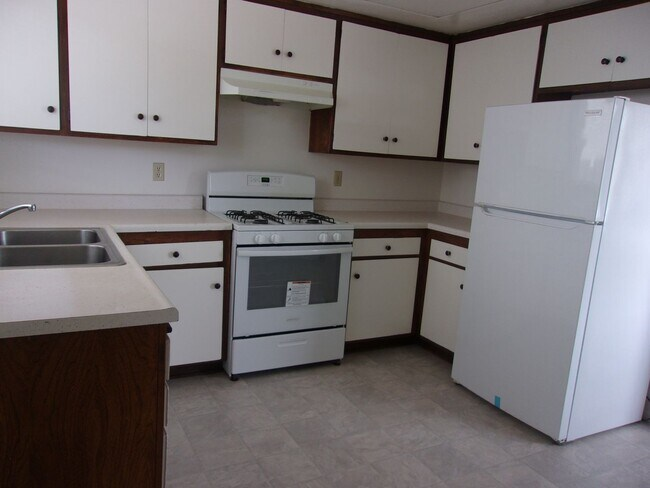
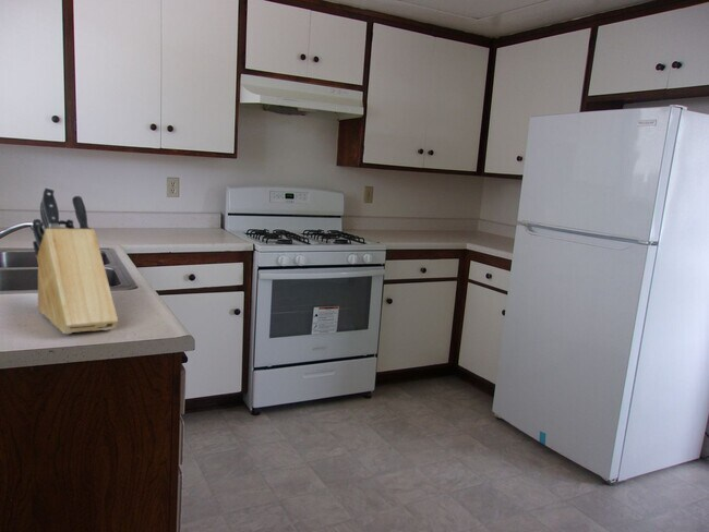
+ knife block [32,186,119,335]
